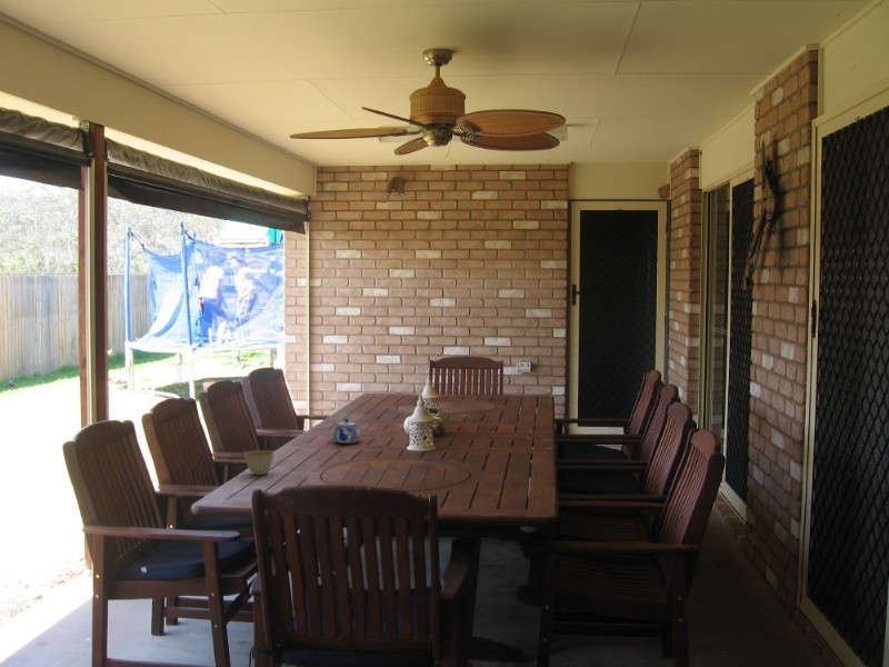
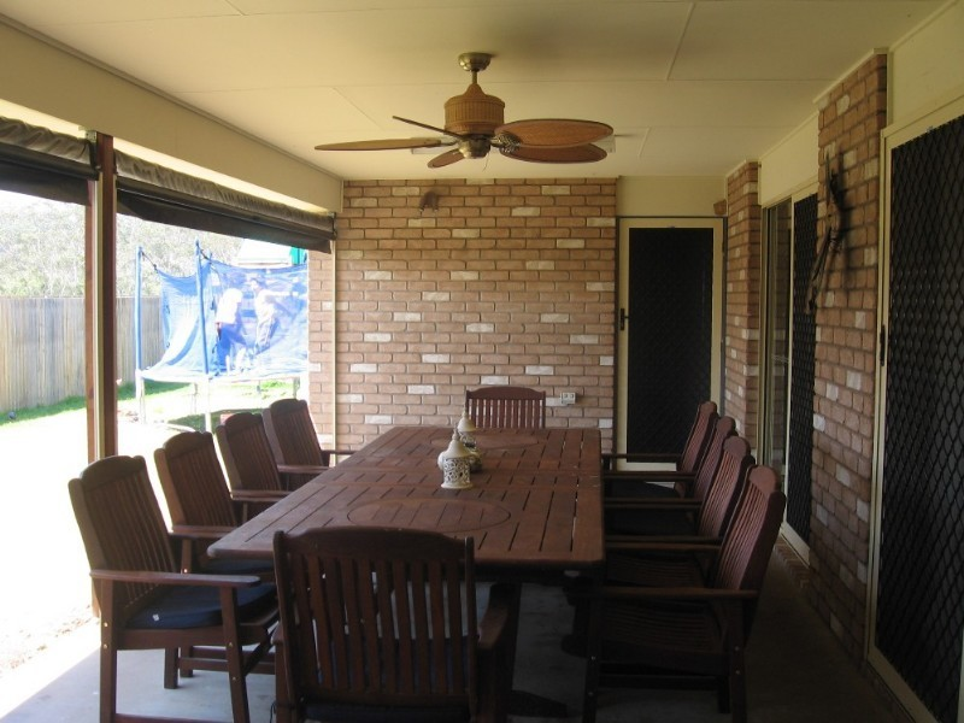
- teapot [331,417,362,445]
- flower pot [243,449,276,476]
